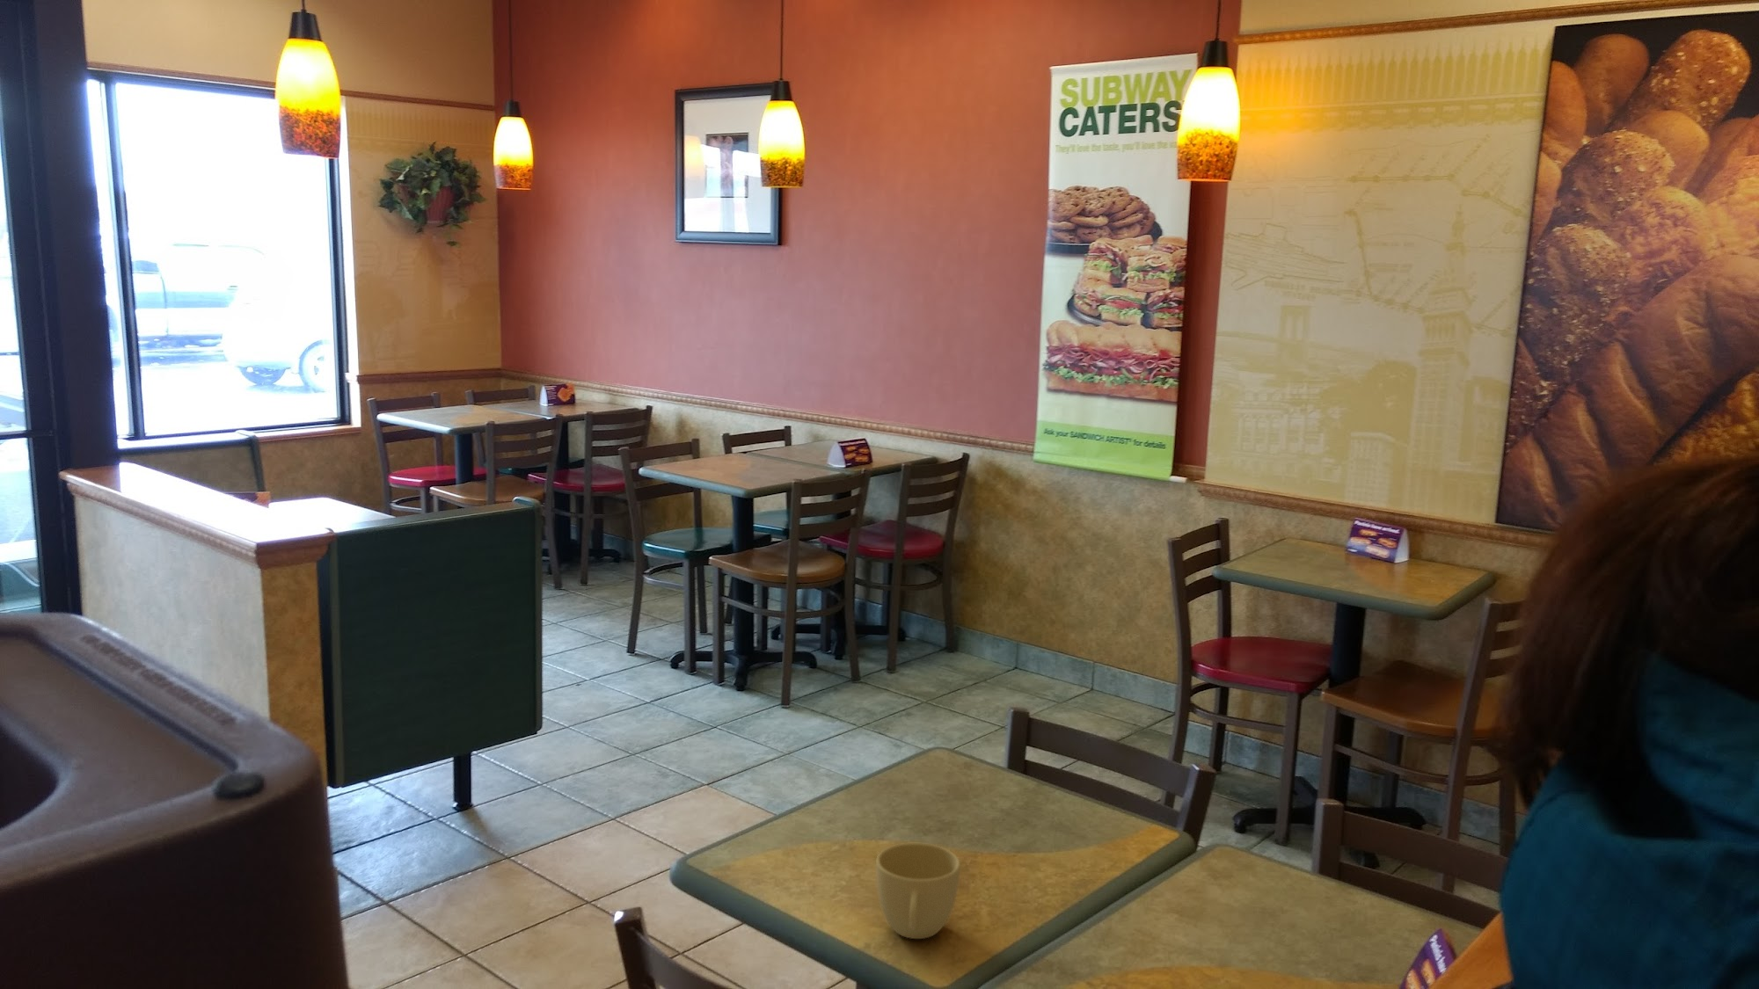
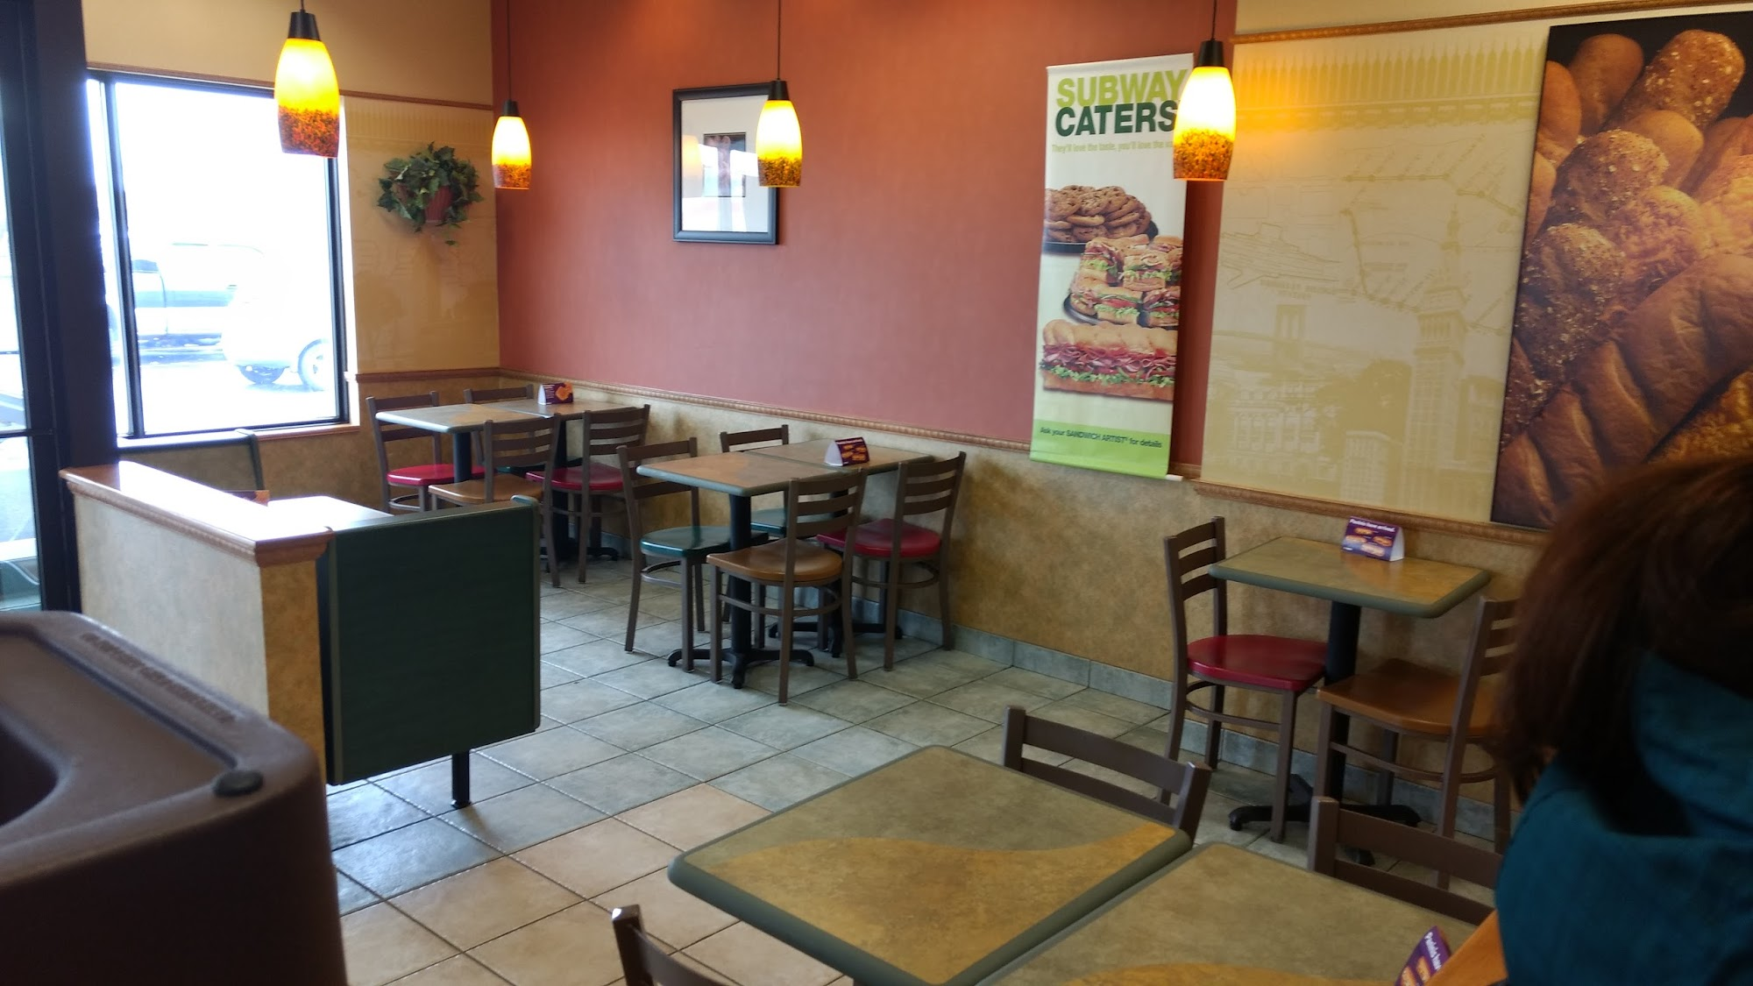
- cup [875,842,962,939]
